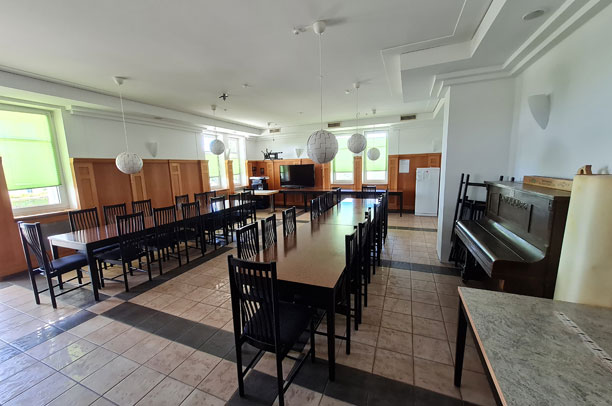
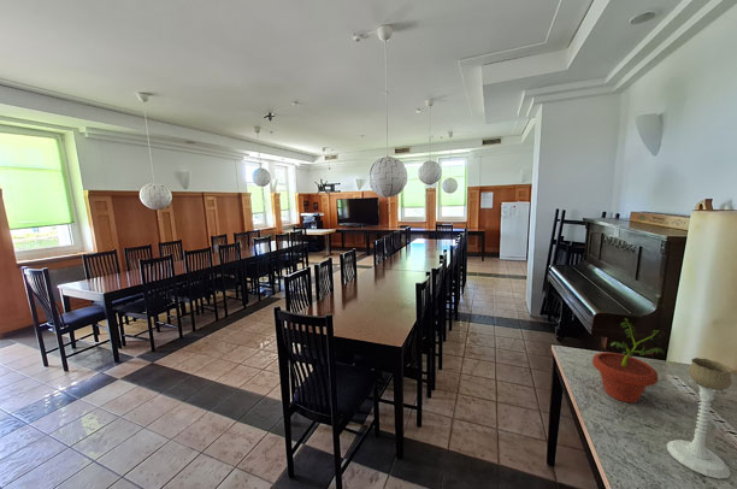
+ candle holder [665,357,733,479]
+ potted plant [591,317,666,403]
